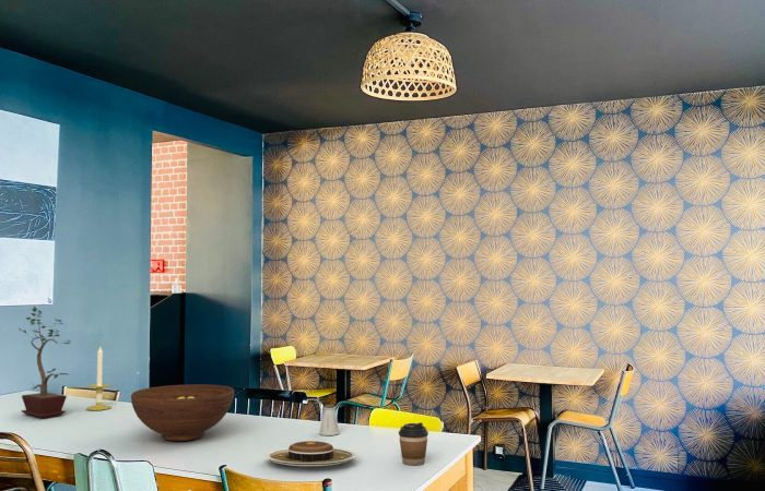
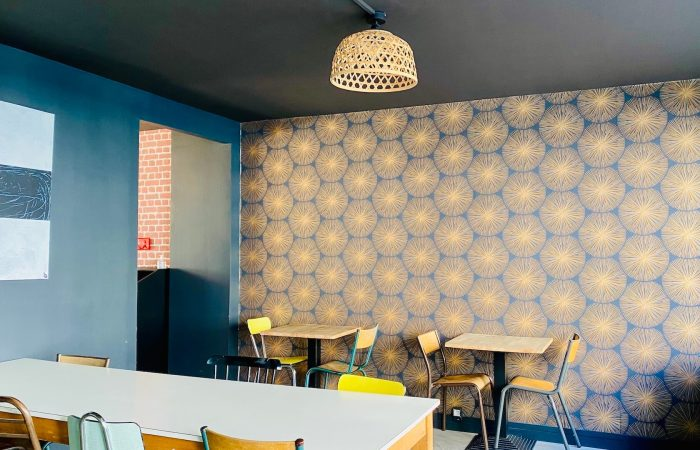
- candle [85,346,113,411]
- plate [264,440,357,467]
- saltshaker [318,404,341,436]
- coffee cup [398,421,429,466]
- potted plant [17,306,72,419]
- fruit bowl [130,383,235,442]
